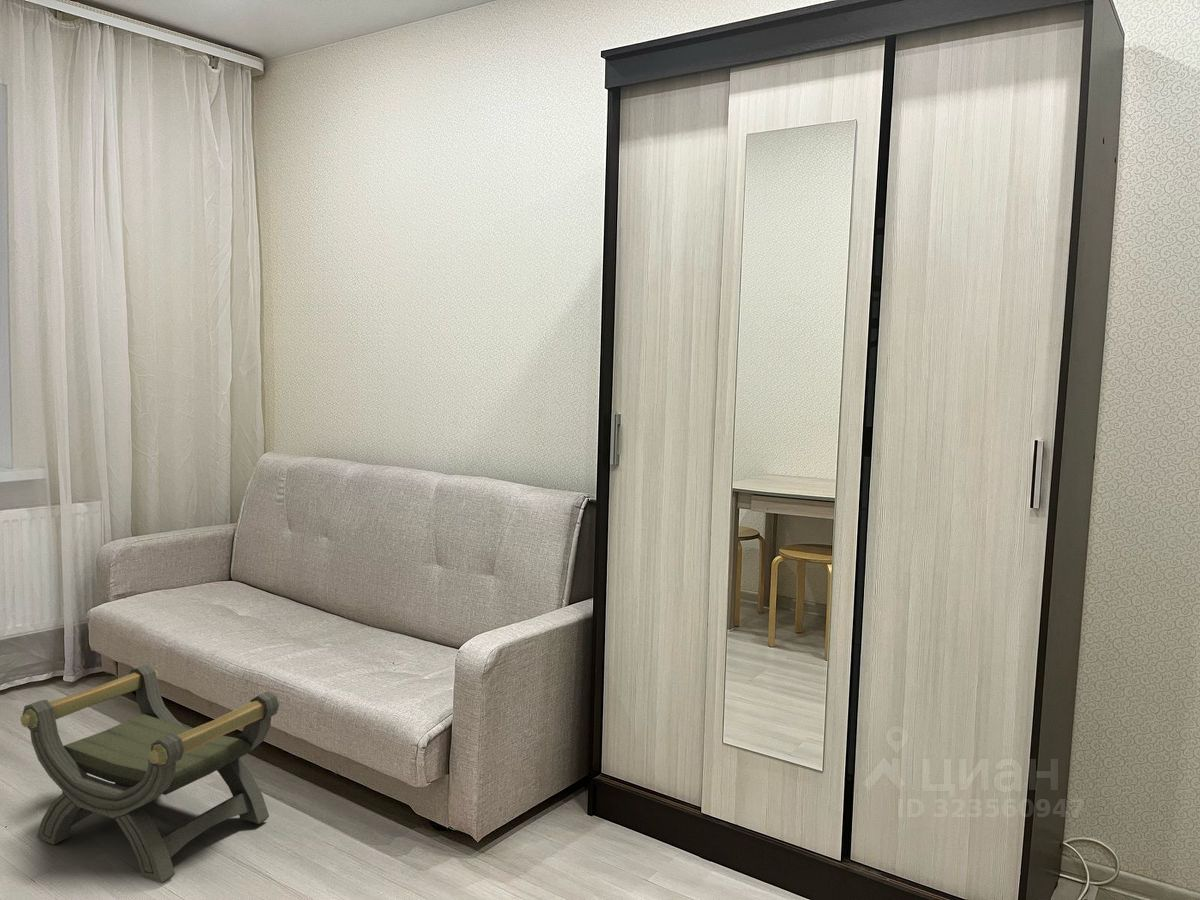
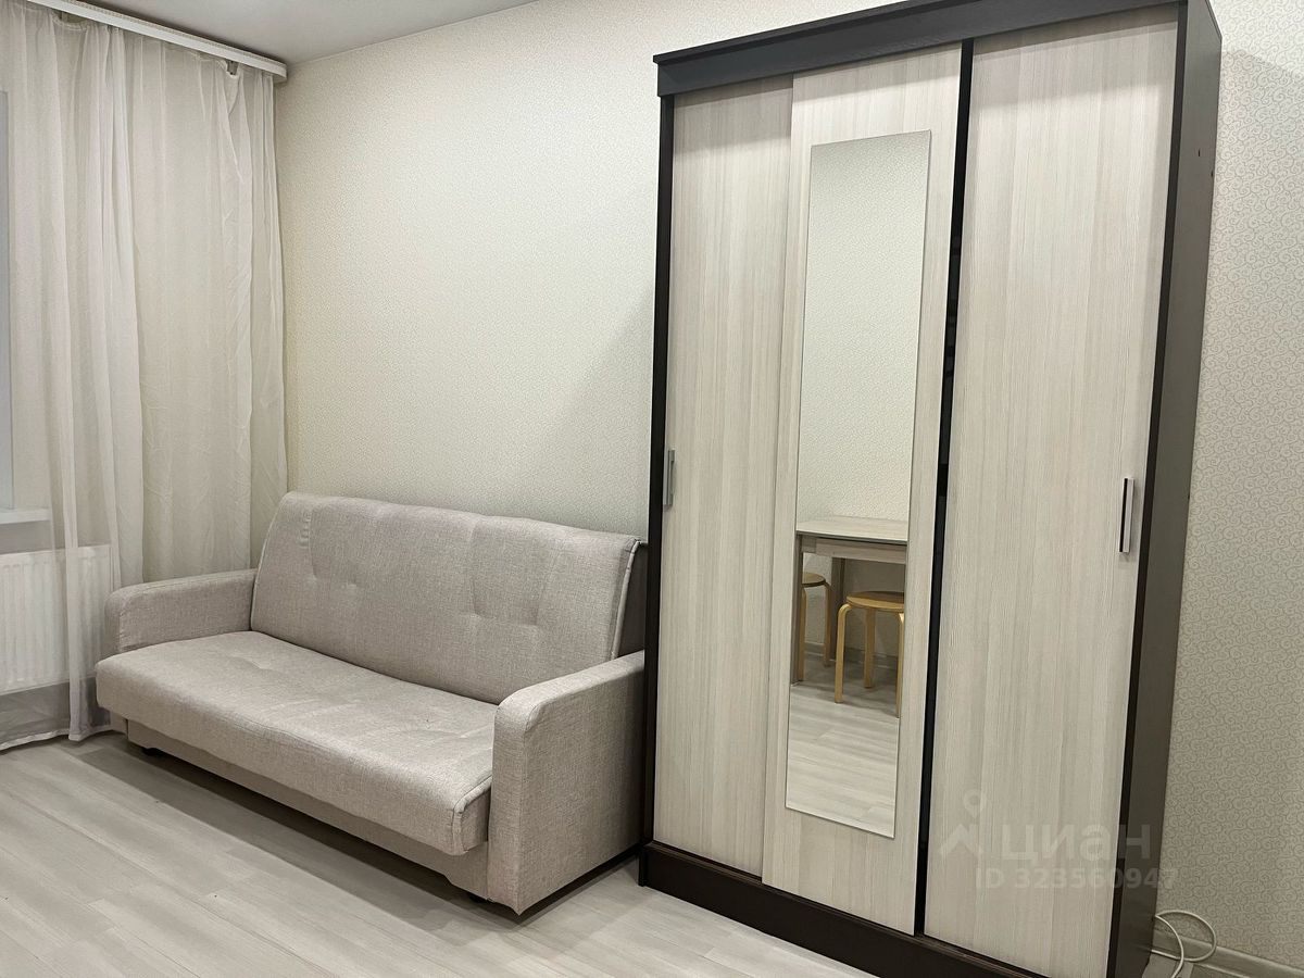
- stool [19,663,280,885]
